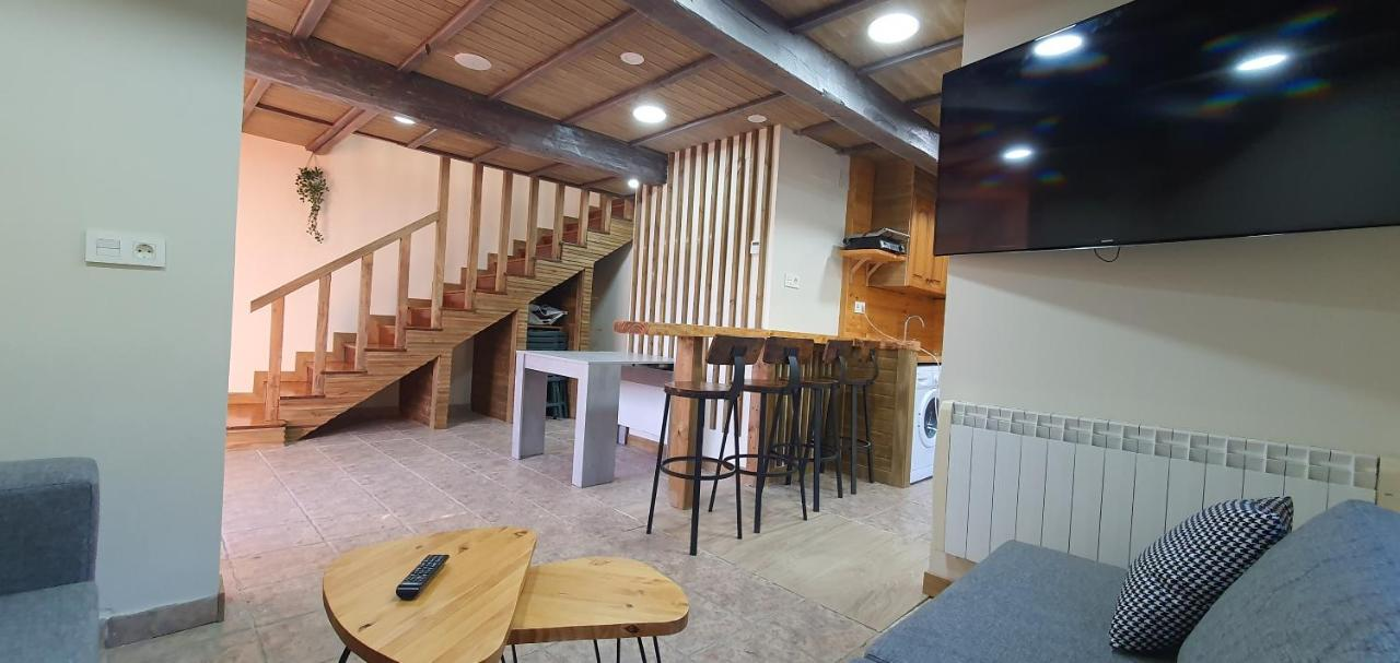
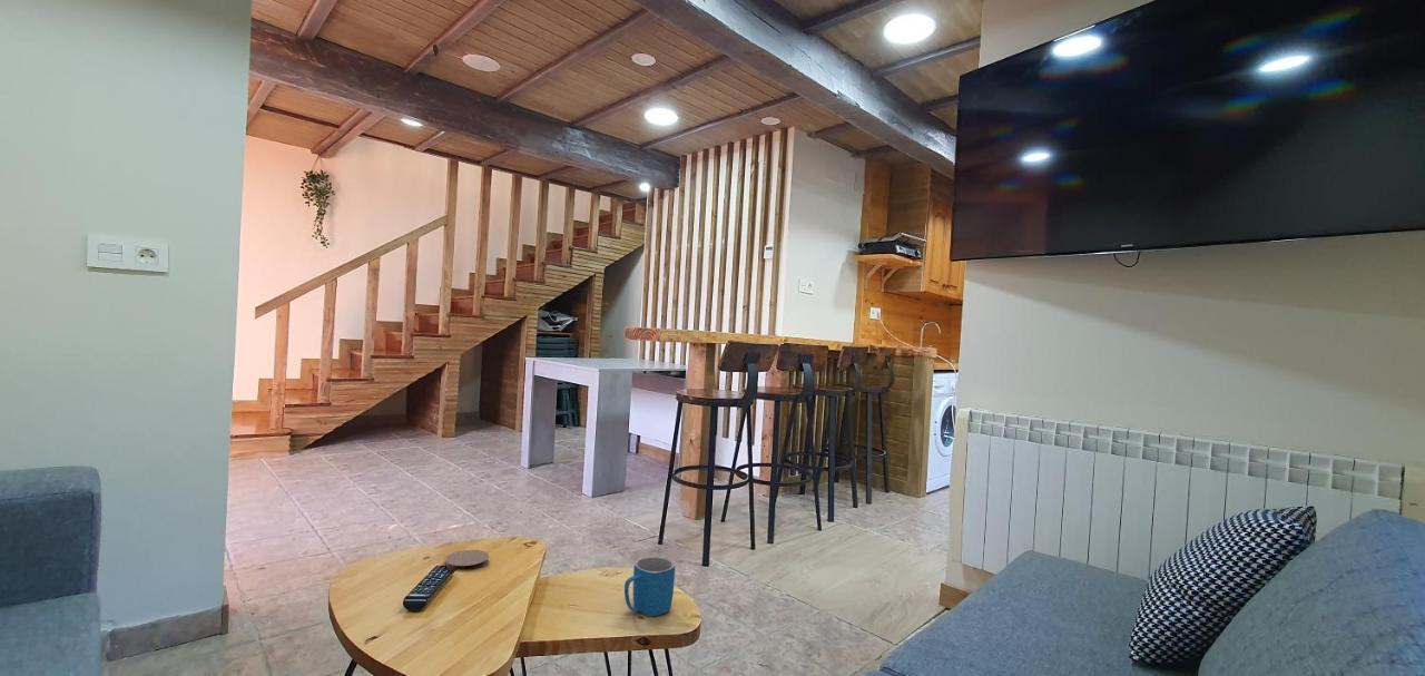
+ mug [623,556,676,617]
+ coaster [444,549,490,572]
